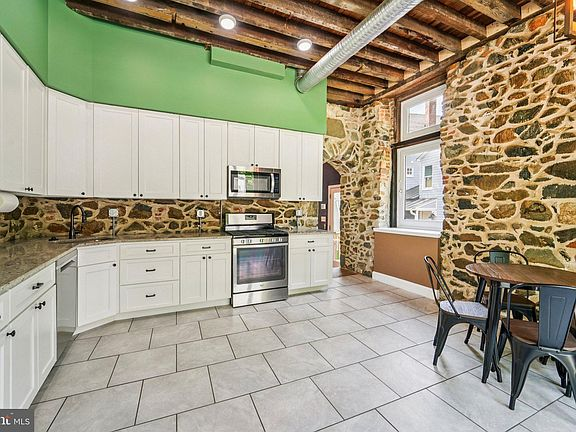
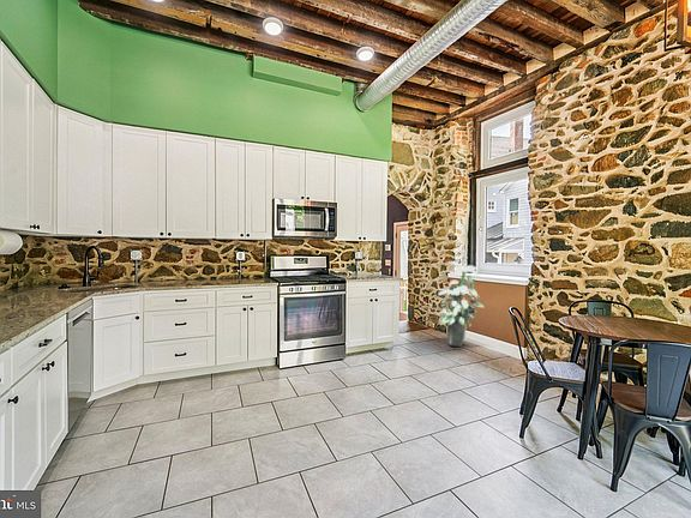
+ indoor plant [437,260,486,348]
